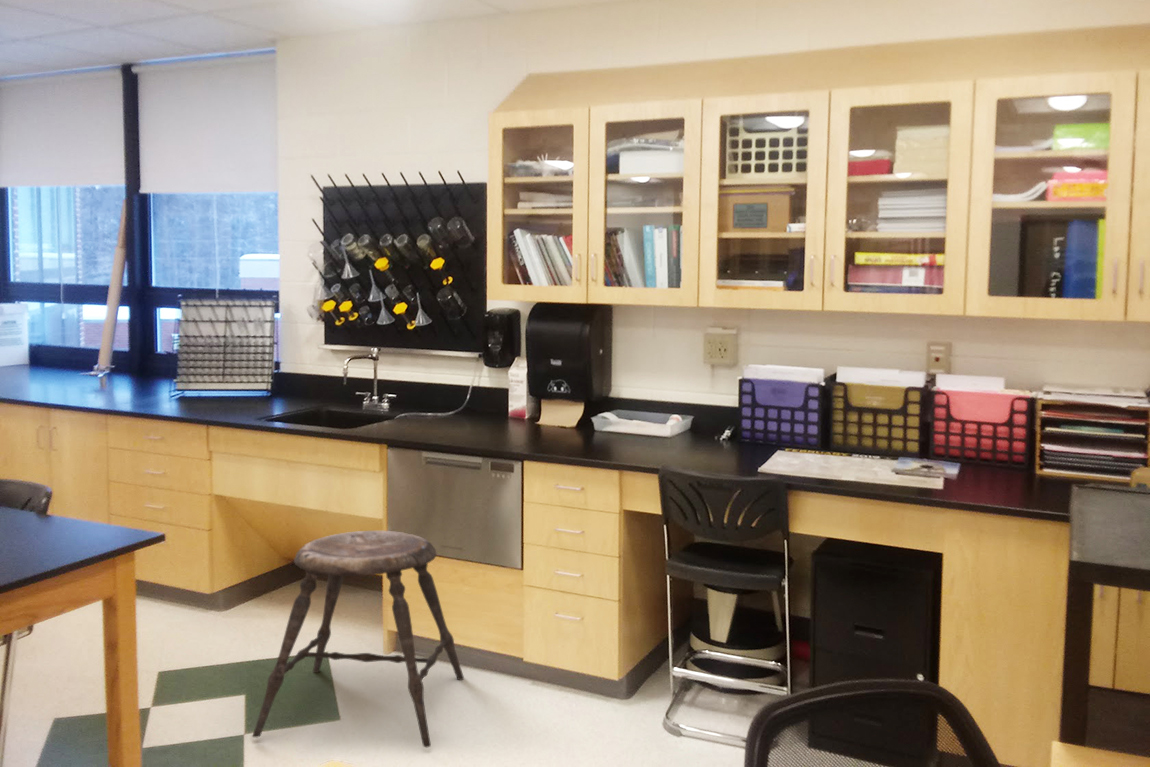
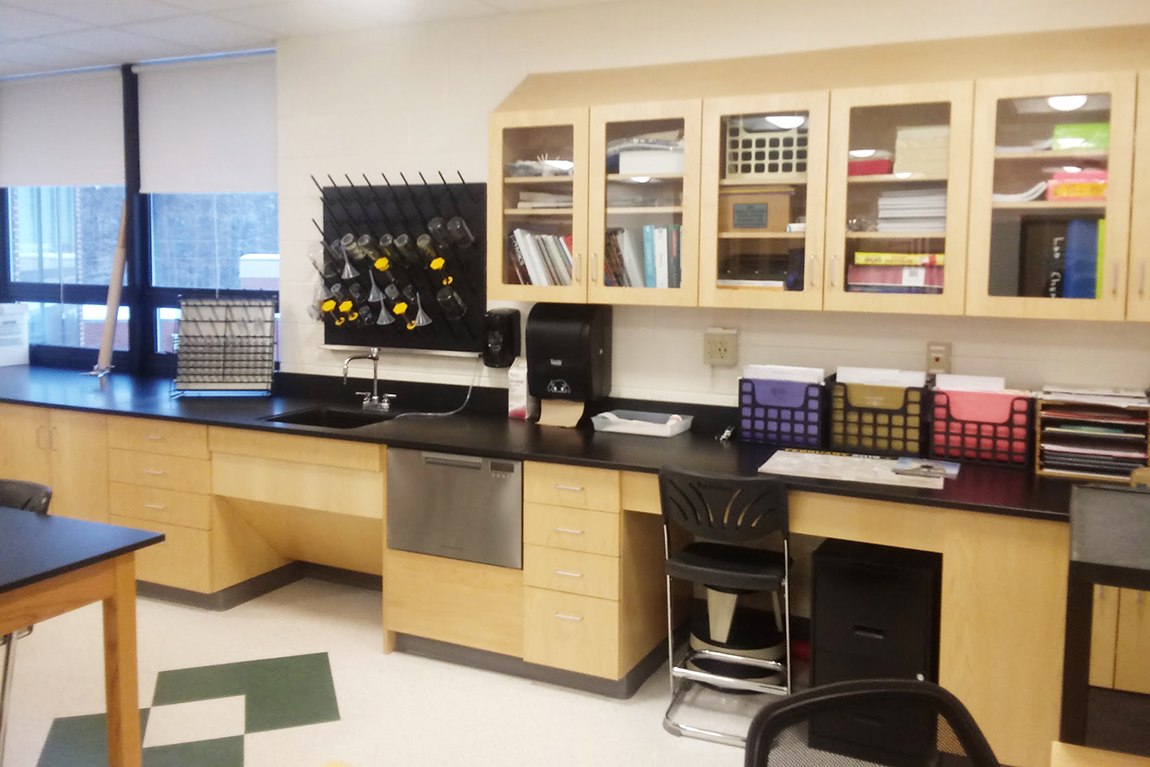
- stool [251,530,465,748]
